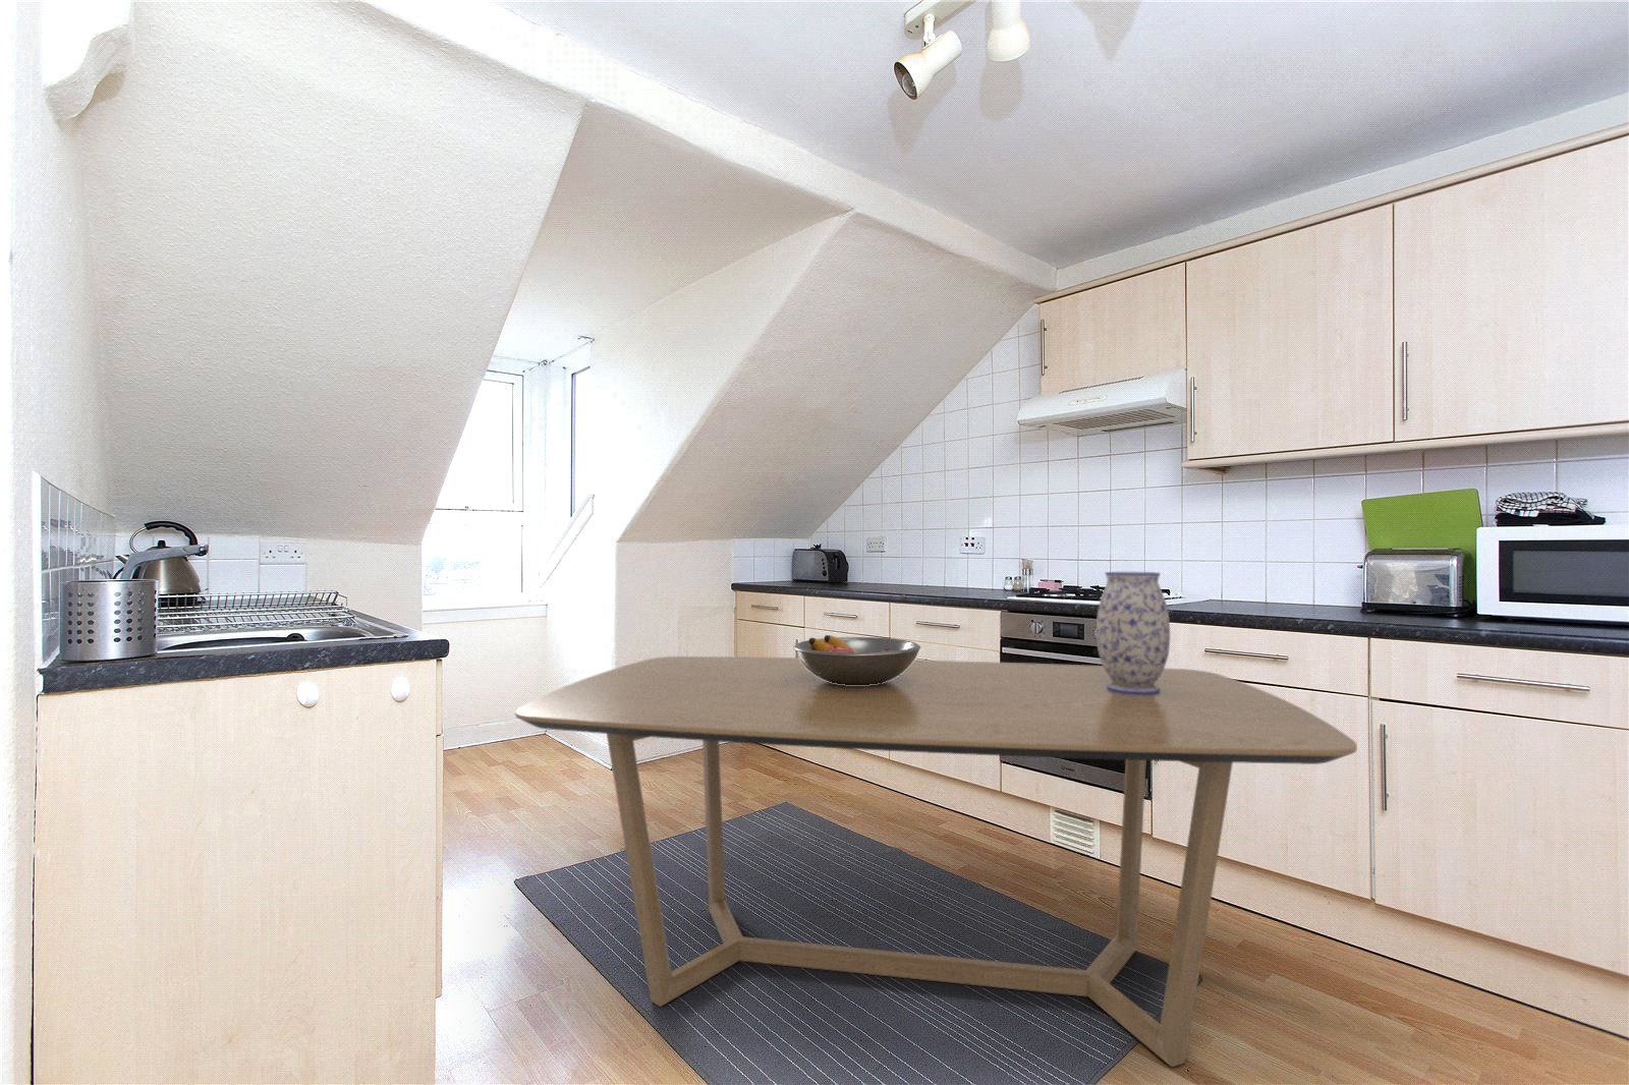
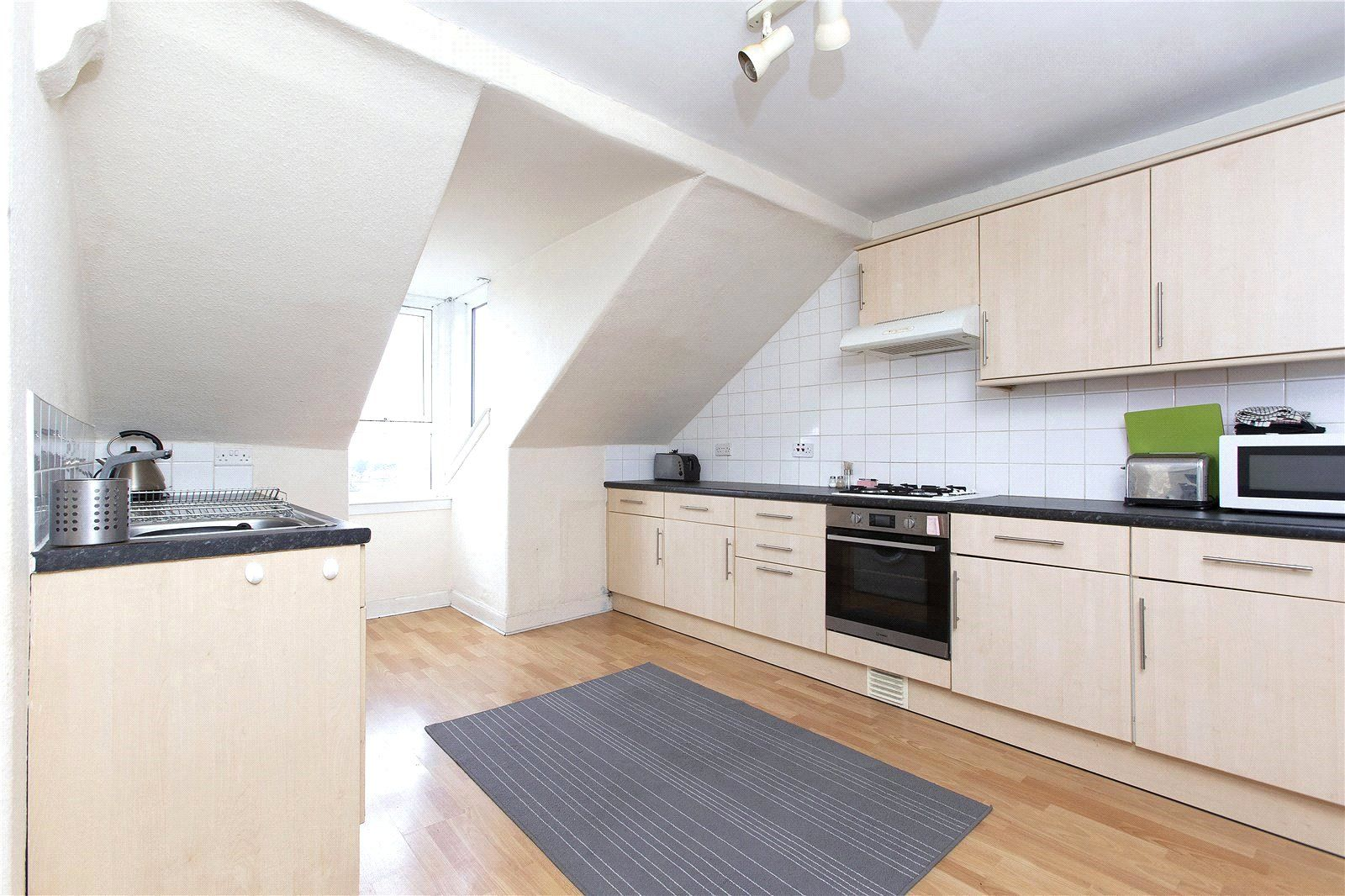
- fruit bowl [792,635,922,685]
- vase [1096,572,1171,694]
- dining table [515,655,1358,1068]
